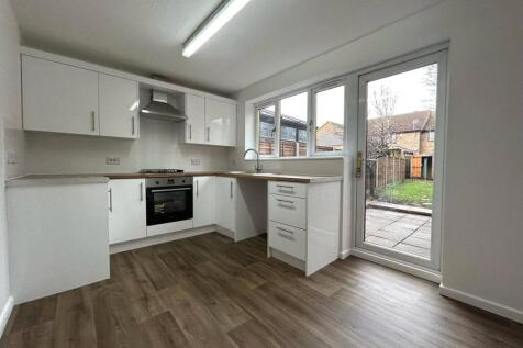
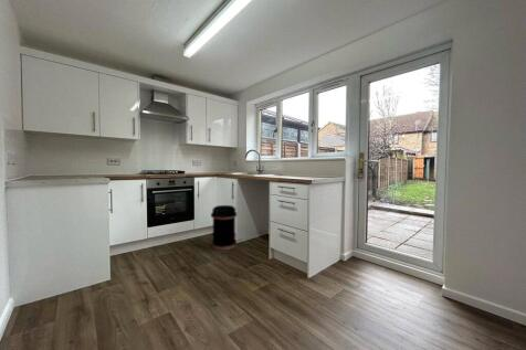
+ trash can [210,204,238,251]
